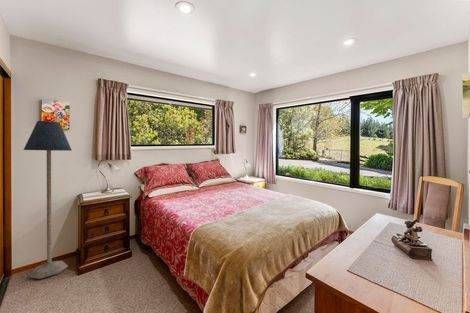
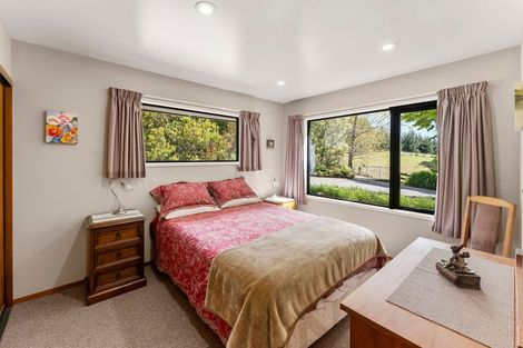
- floor lamp [23,120,73,280]
